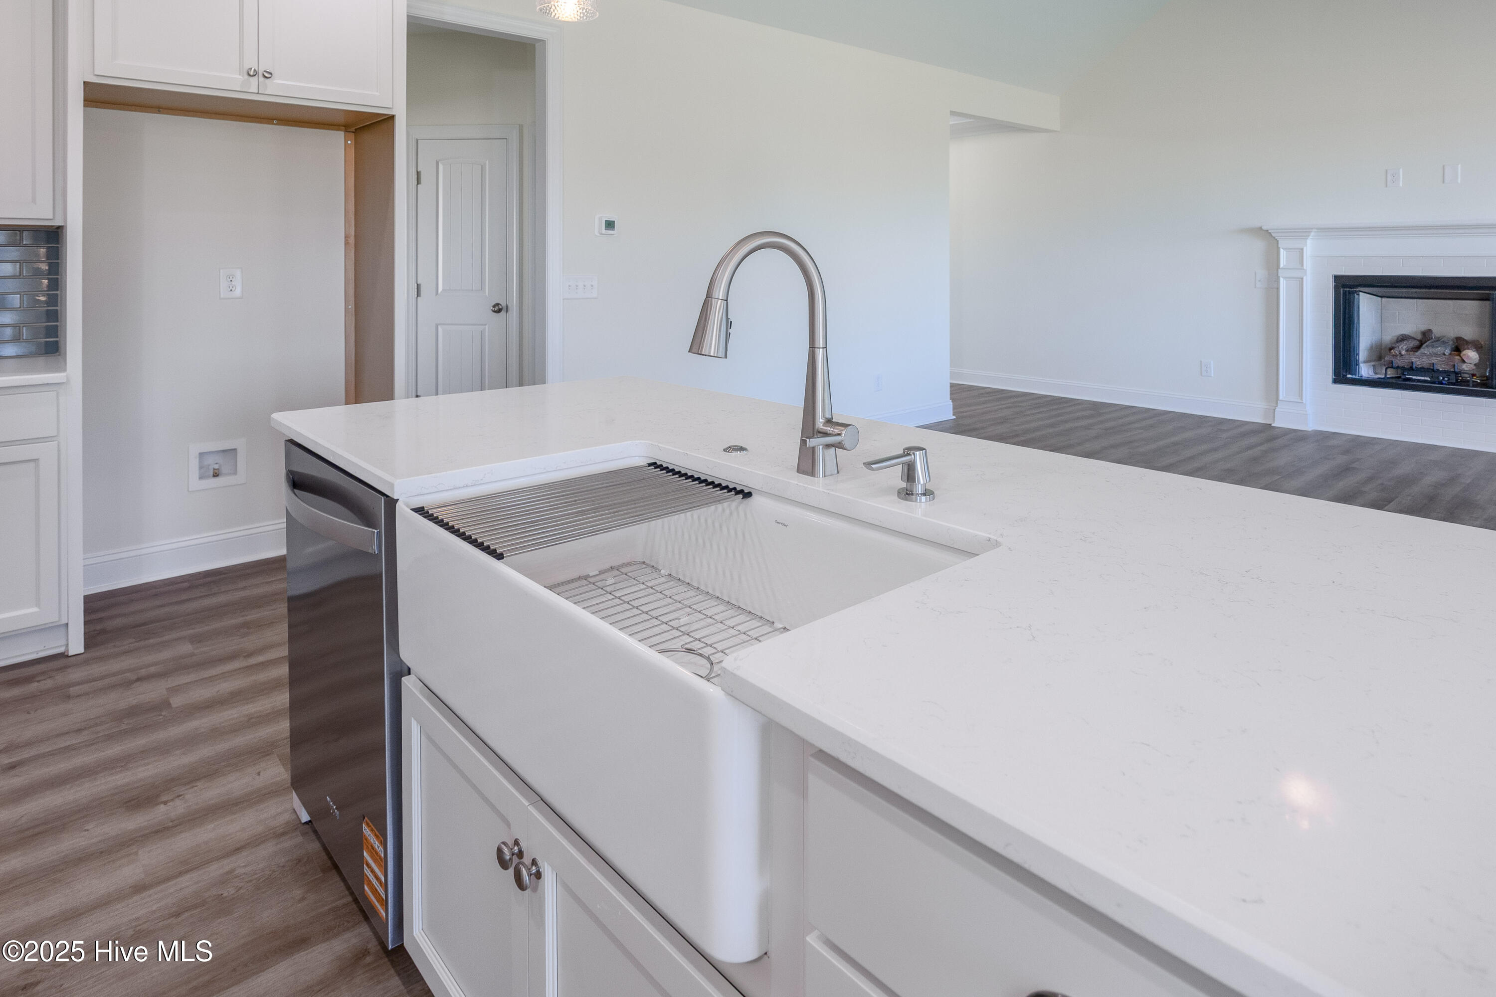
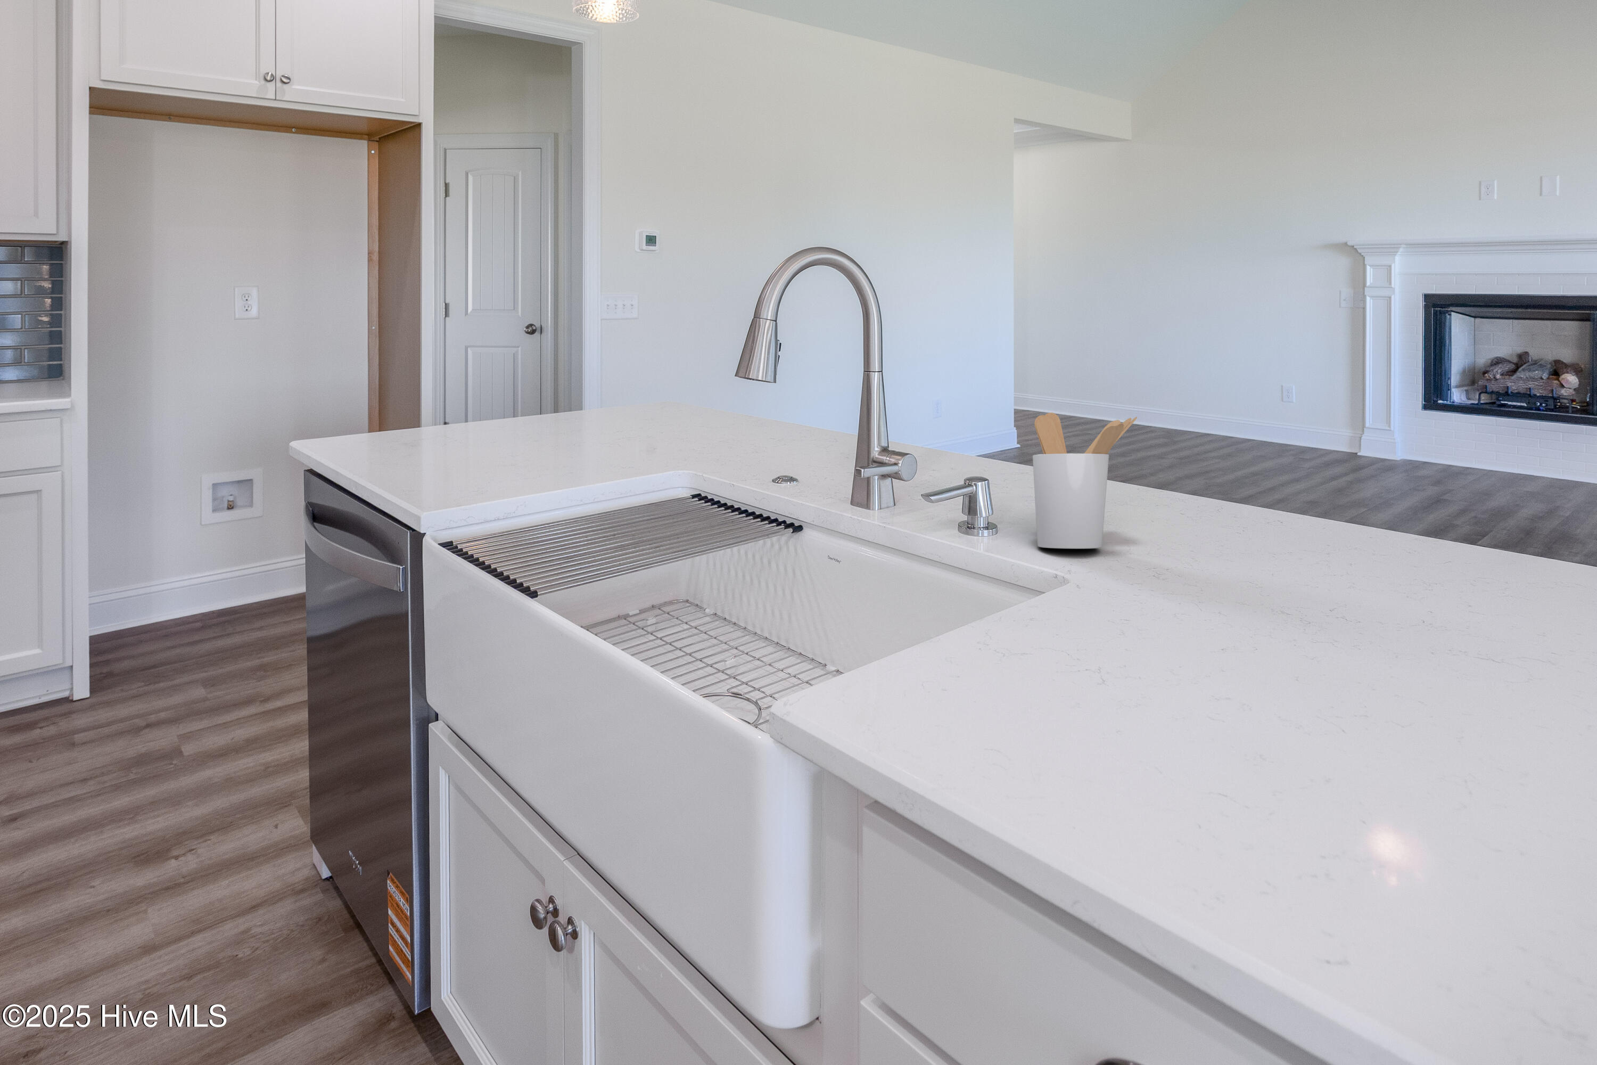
+ utensil holder [1033,412,1137,549]
